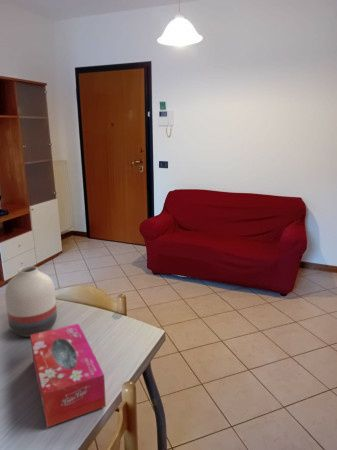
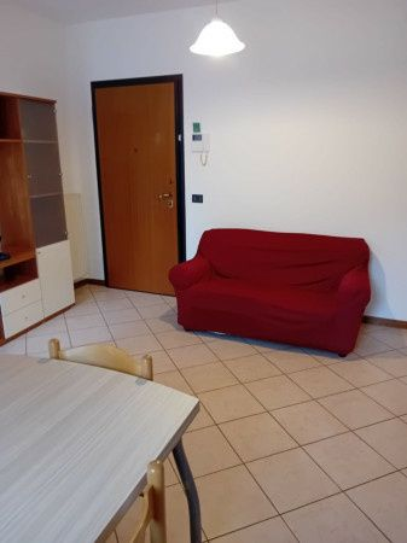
- vase [4,265,58,338]
- tissue box [30,322,107,428]
